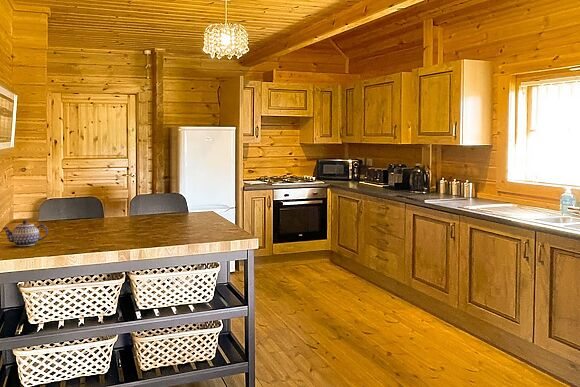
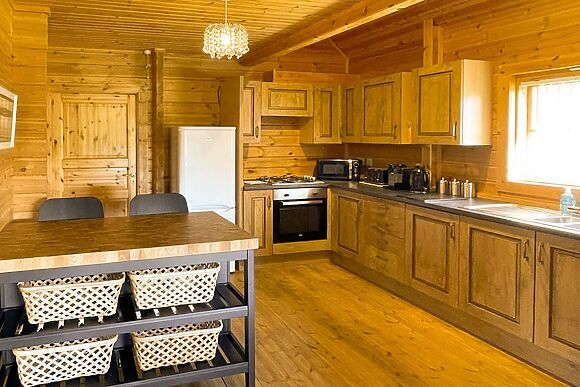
- teapot [1,219,49,247]
